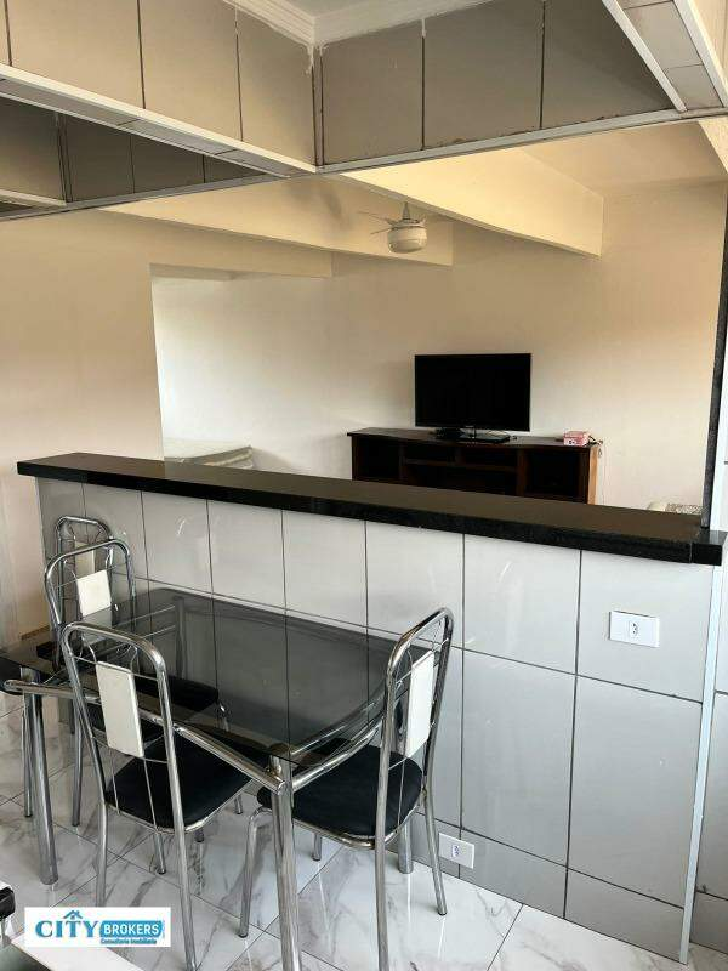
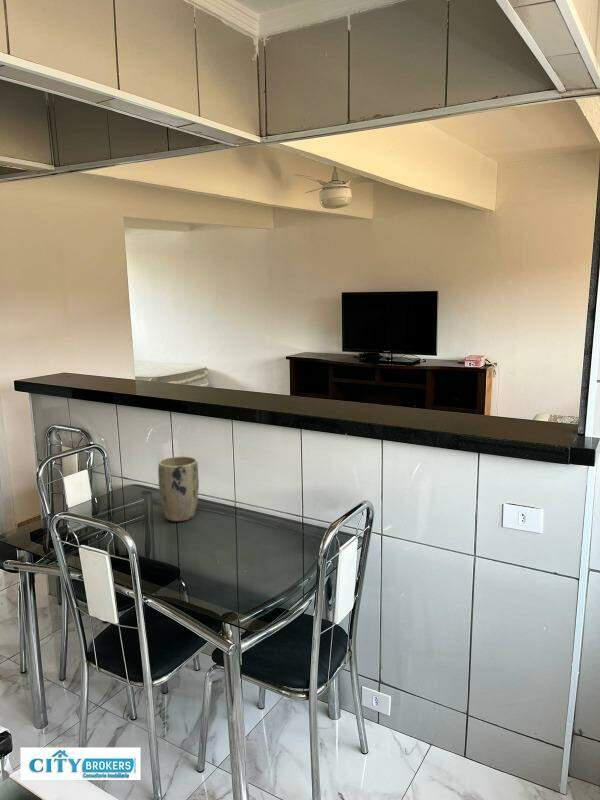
+ plant pot [157,455,200,522]
